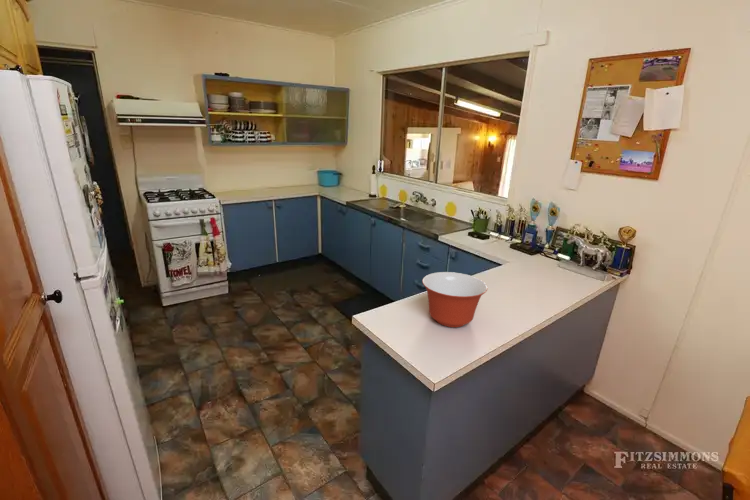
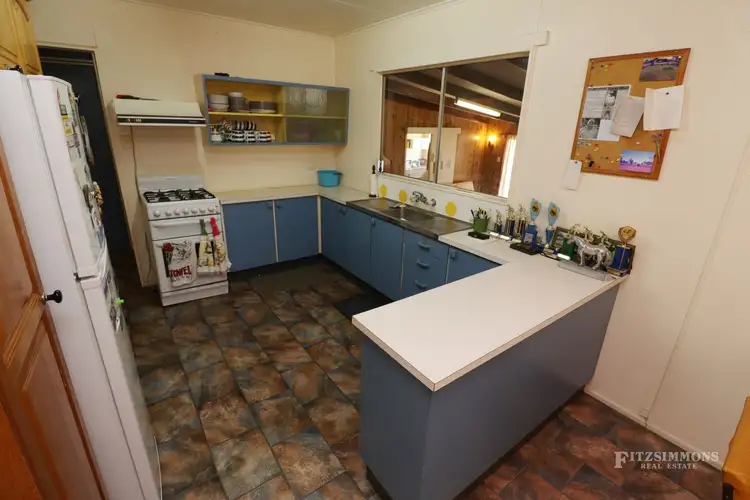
- mixing bowl [421,271,488,328]
